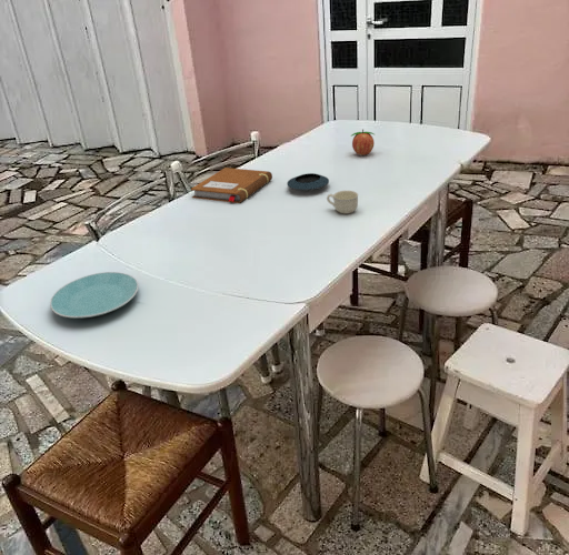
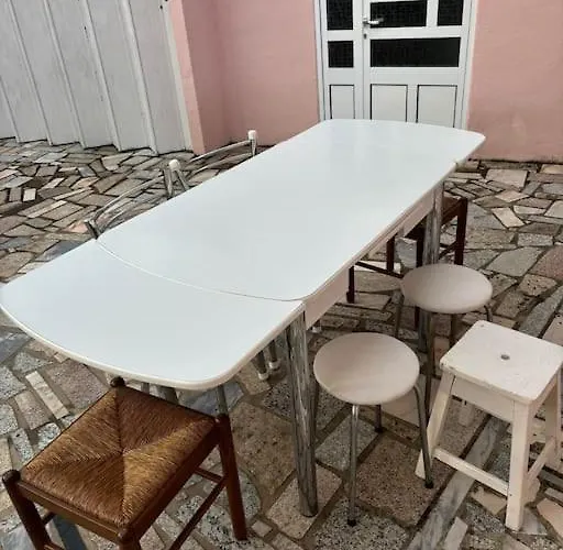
- cup [326,190,359,215]
- saucer [286,172,330,192]
- plate [49,271,140,320]
- notebook [190,167,273,204]
- fruit [350,128,376,157]
